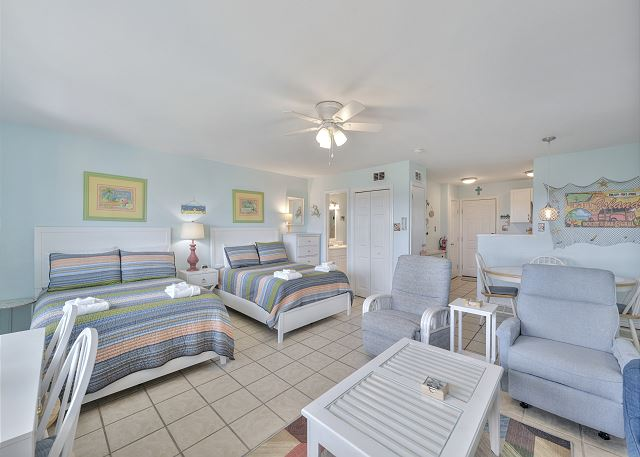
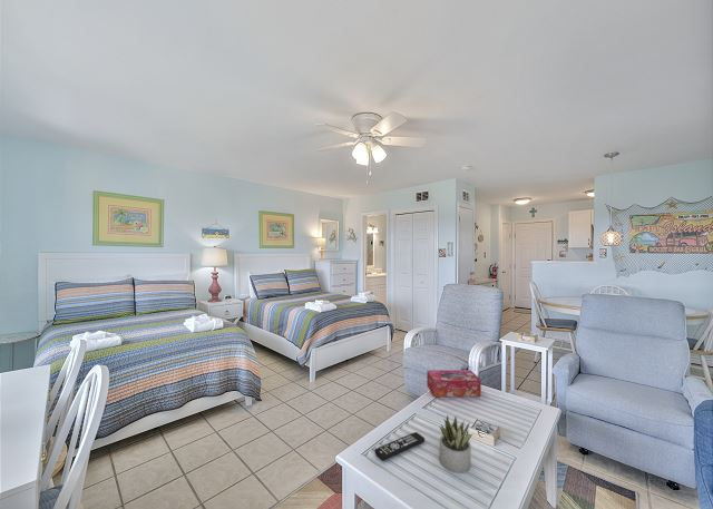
+ remote control [373,431,426,461]
+ tissue box [426,369,482,398]
+ succulent plant [439,414,475,474]
